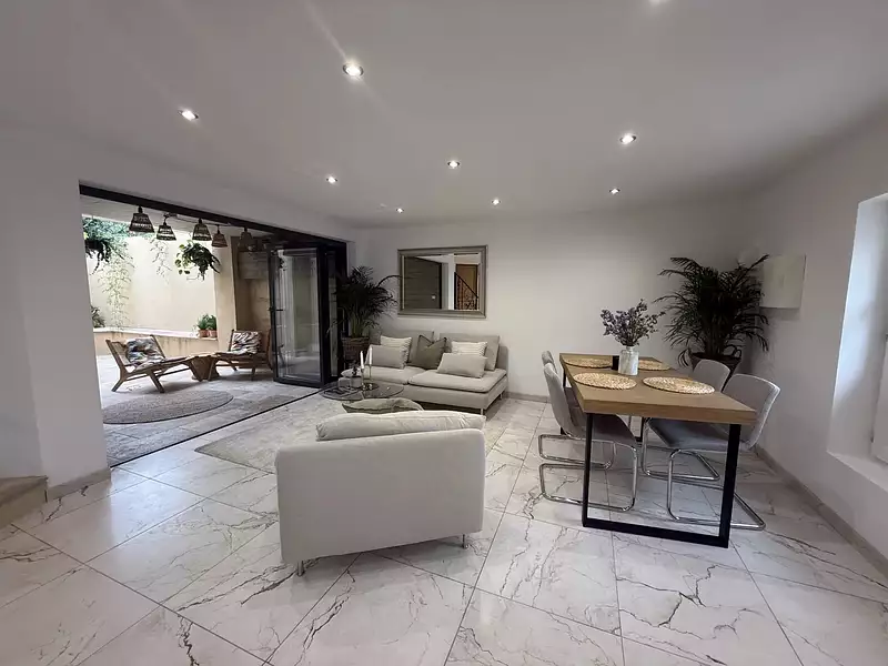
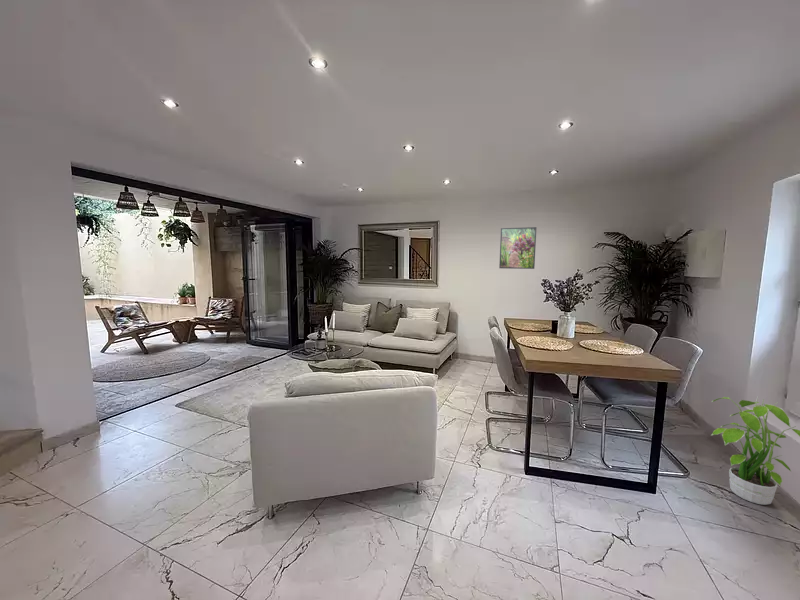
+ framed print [498,226,537,270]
+ potted plant [710,396,800,506]
